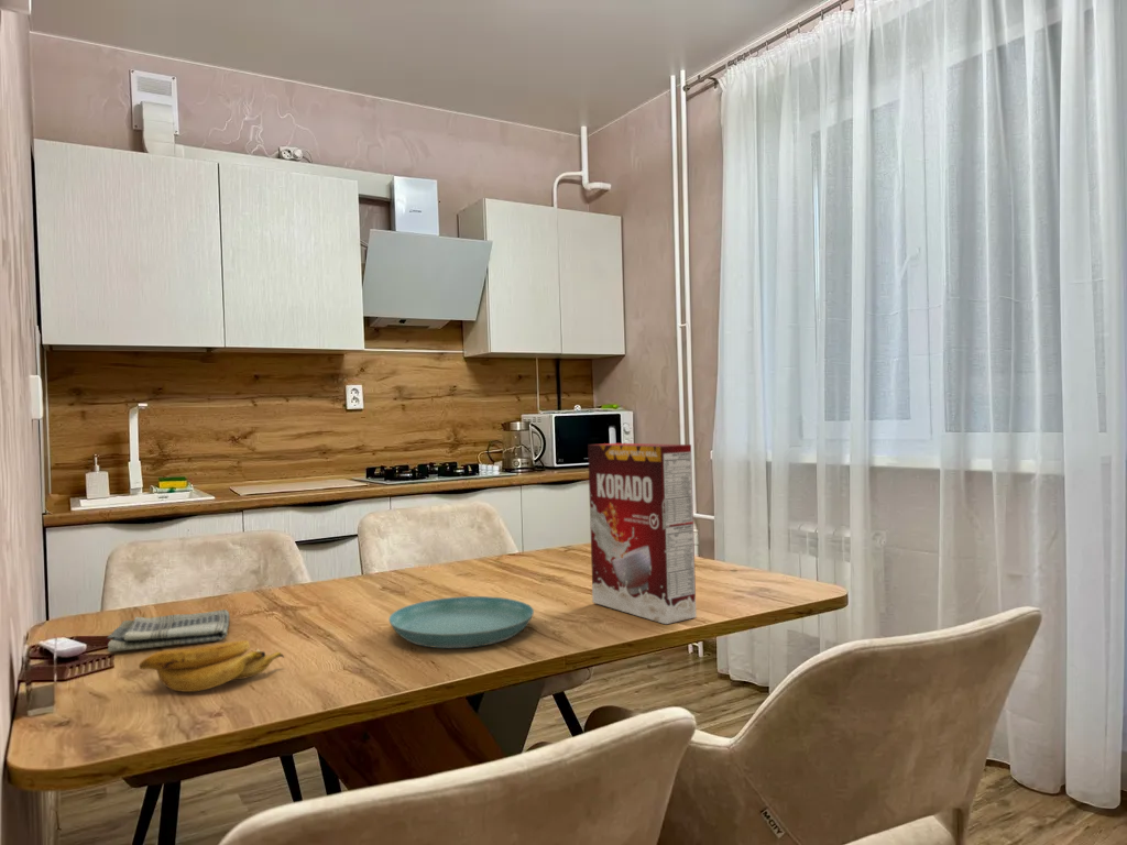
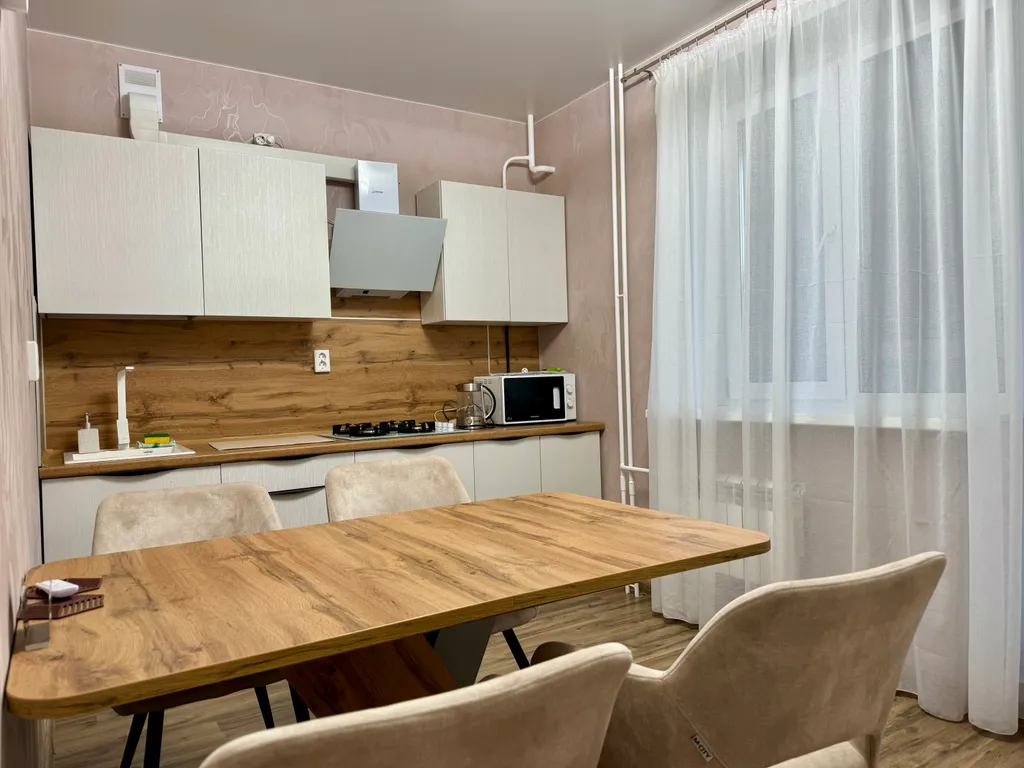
- banana [138,639,285,693]
- cereal box [587,442,698,625]
- saucer [387,595,535,649]
- dish towel [107,608,231,652]
